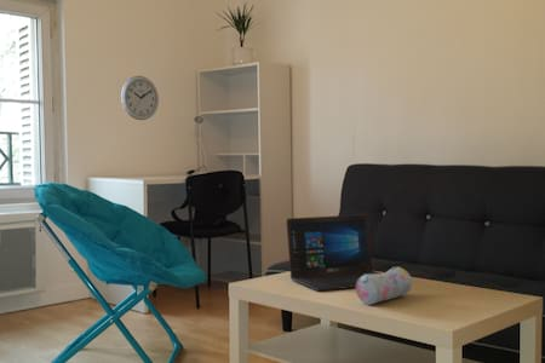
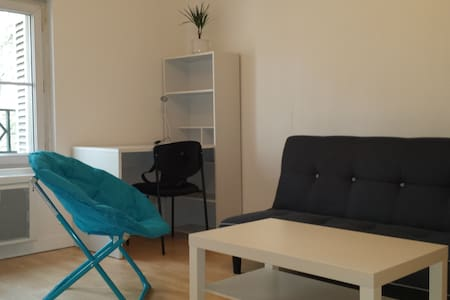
- wall clock [120,75,160,121]
- pencil case [355,265,413,306]
- laptop [285,213,382,292]
